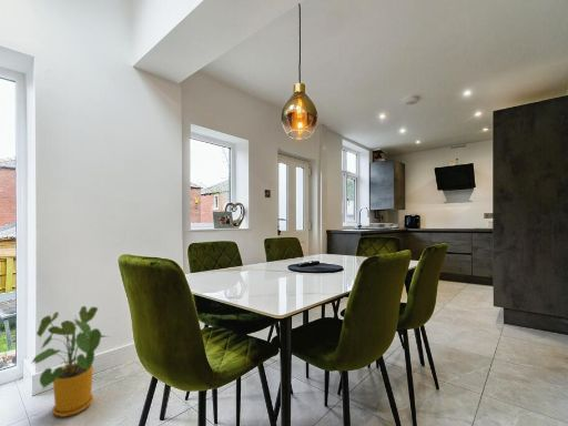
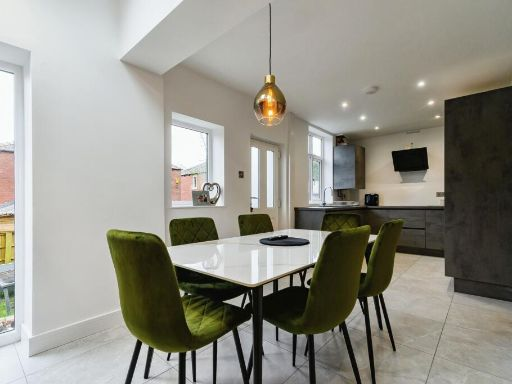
- house plant [29,305,113,418]
